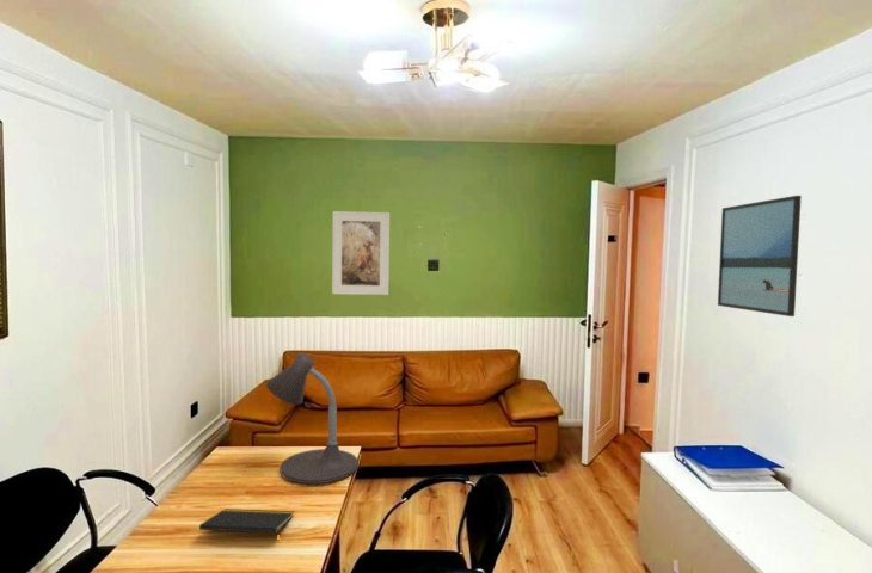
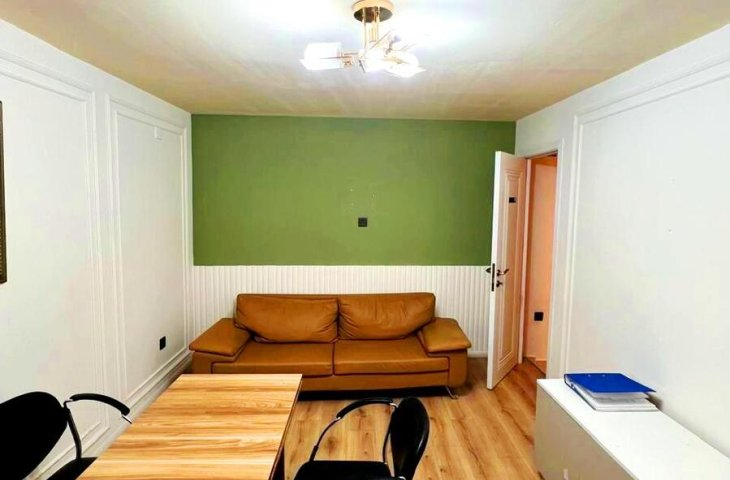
- desk lamp [265,352,360,485]
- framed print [331,210,391,296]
- notepad [198,507,295,544]
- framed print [717,195,803,318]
